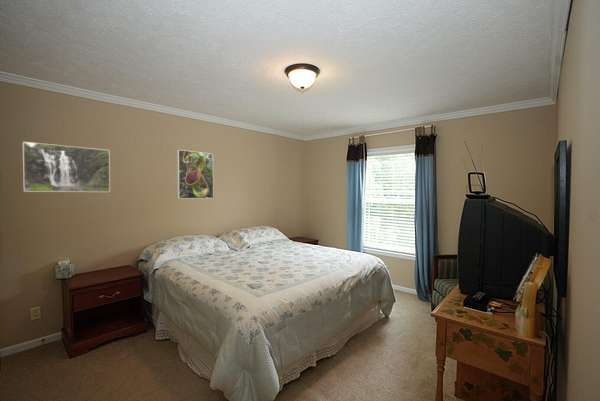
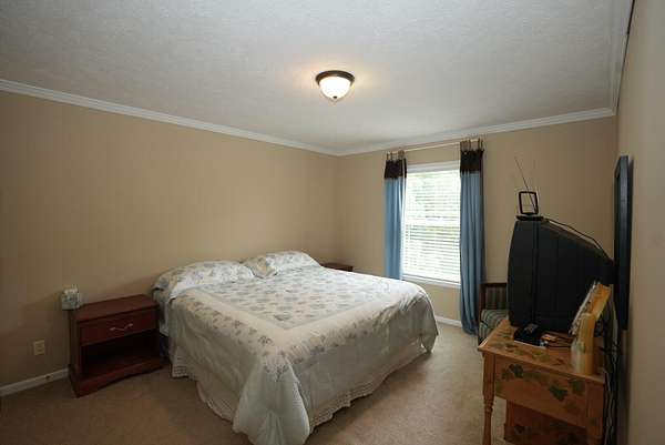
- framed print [22,141,111,193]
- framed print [176,149,214,200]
